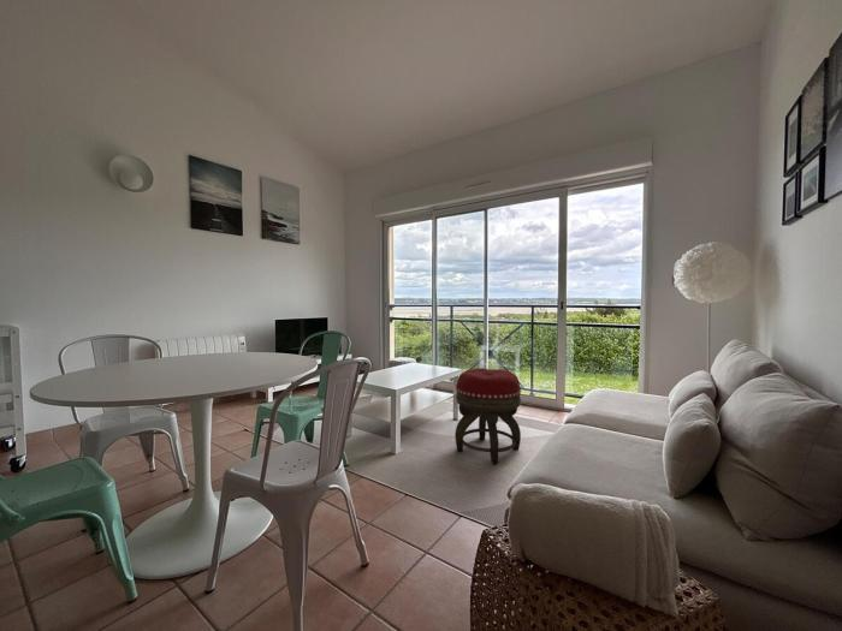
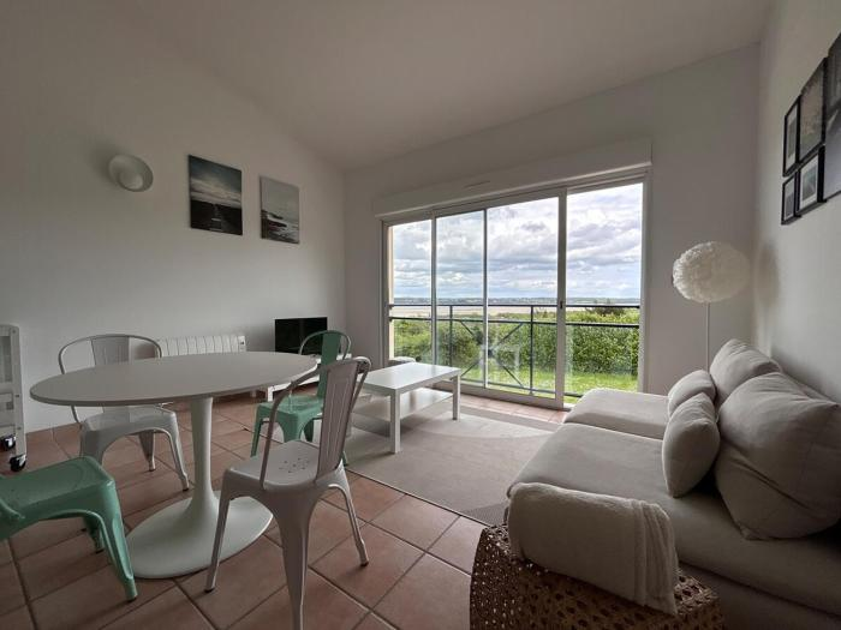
- footstool [453,367,522,465]
